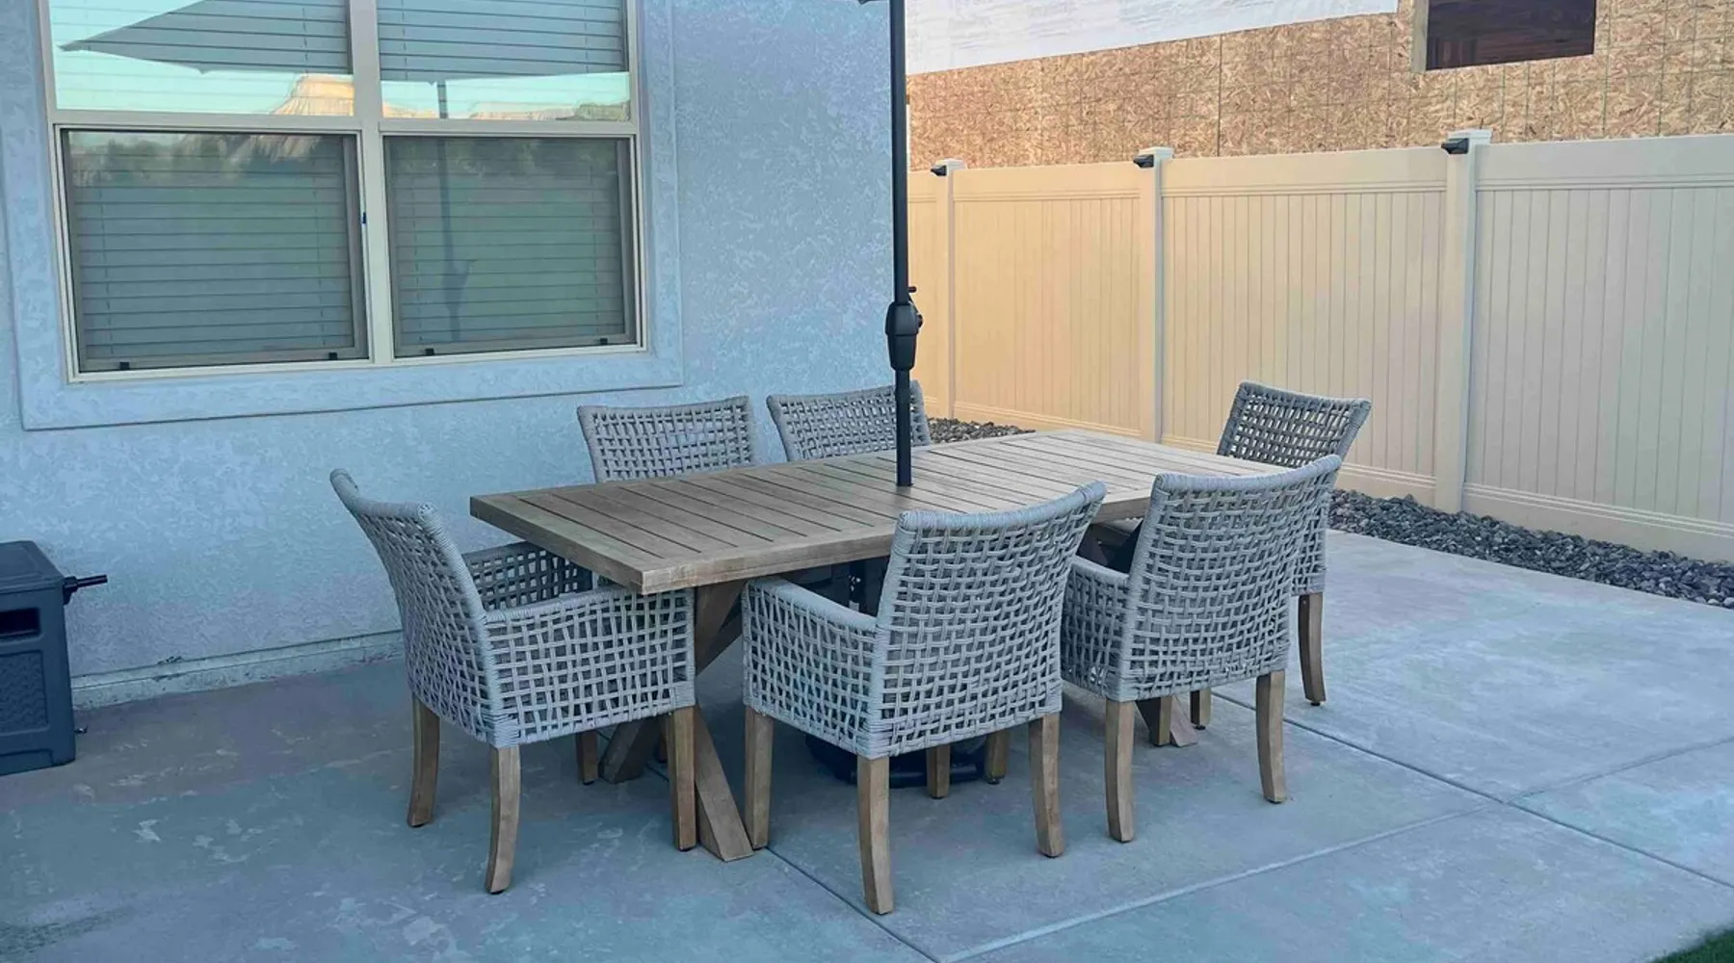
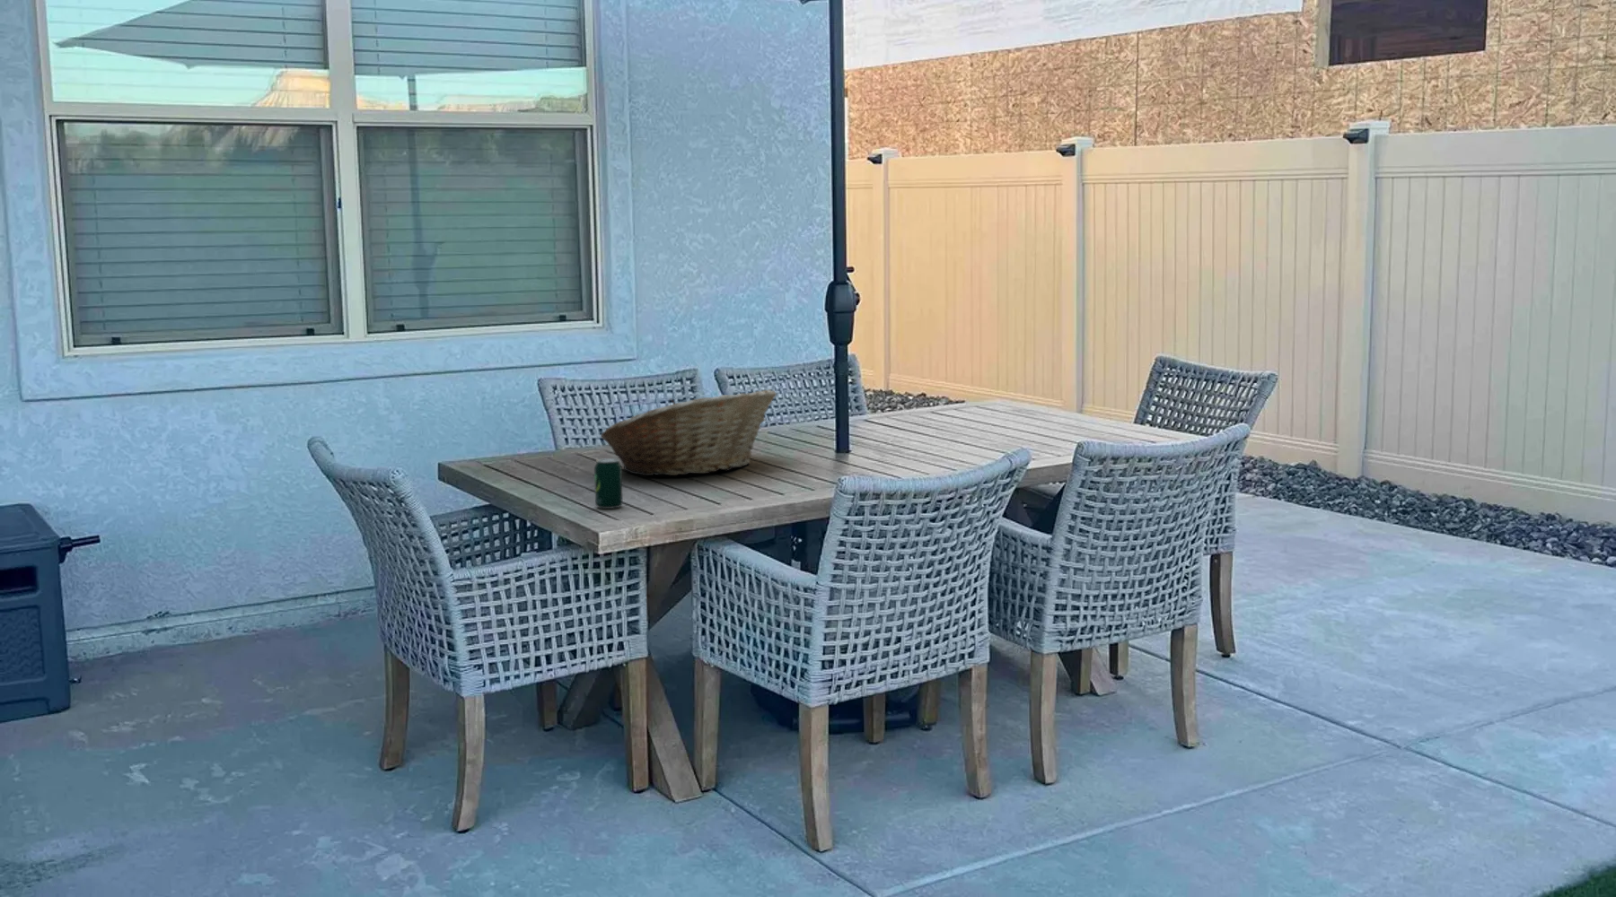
+ beverage can [594,457,623,509]
+ fruit basket [600,389,777,476]
